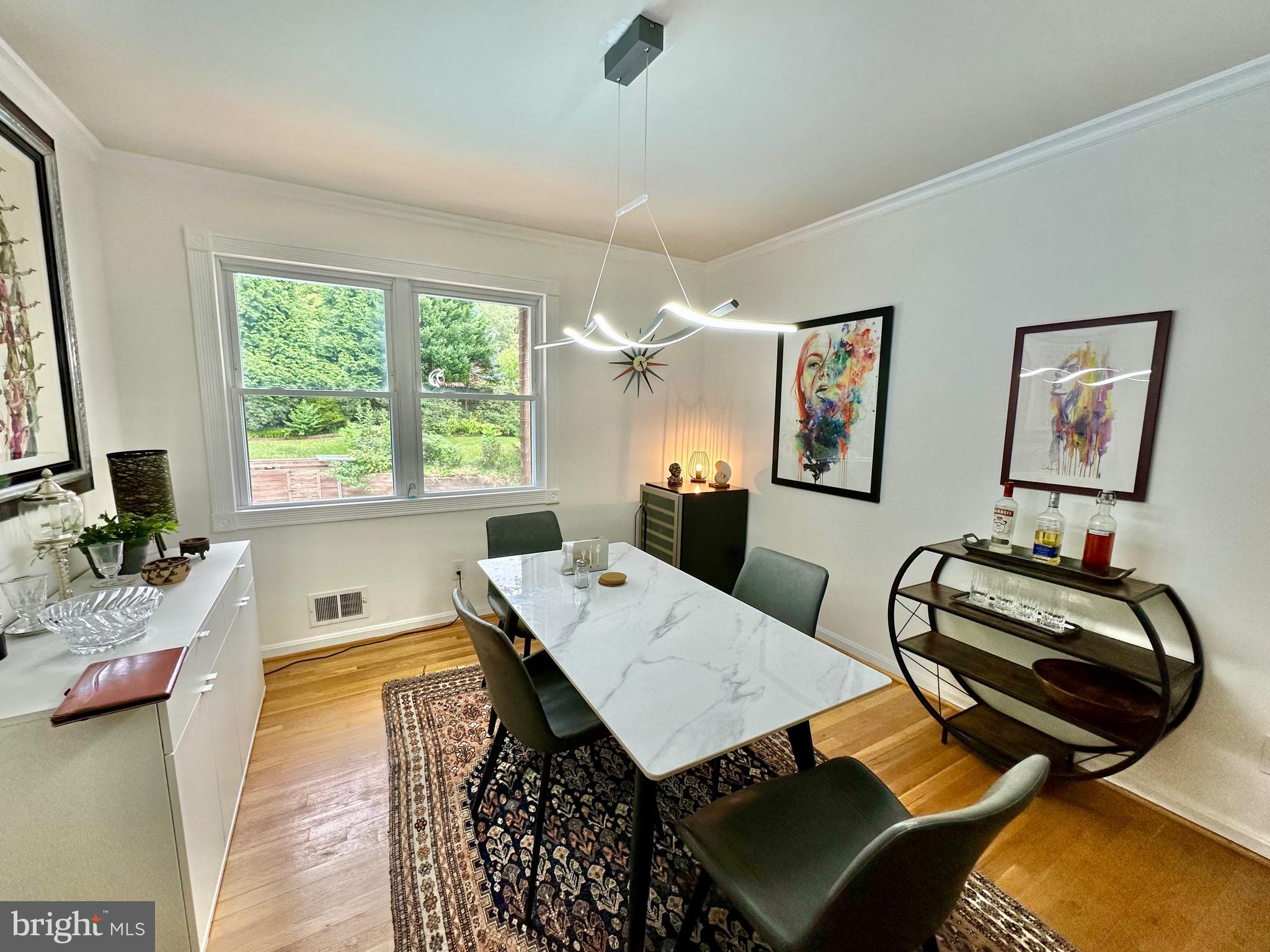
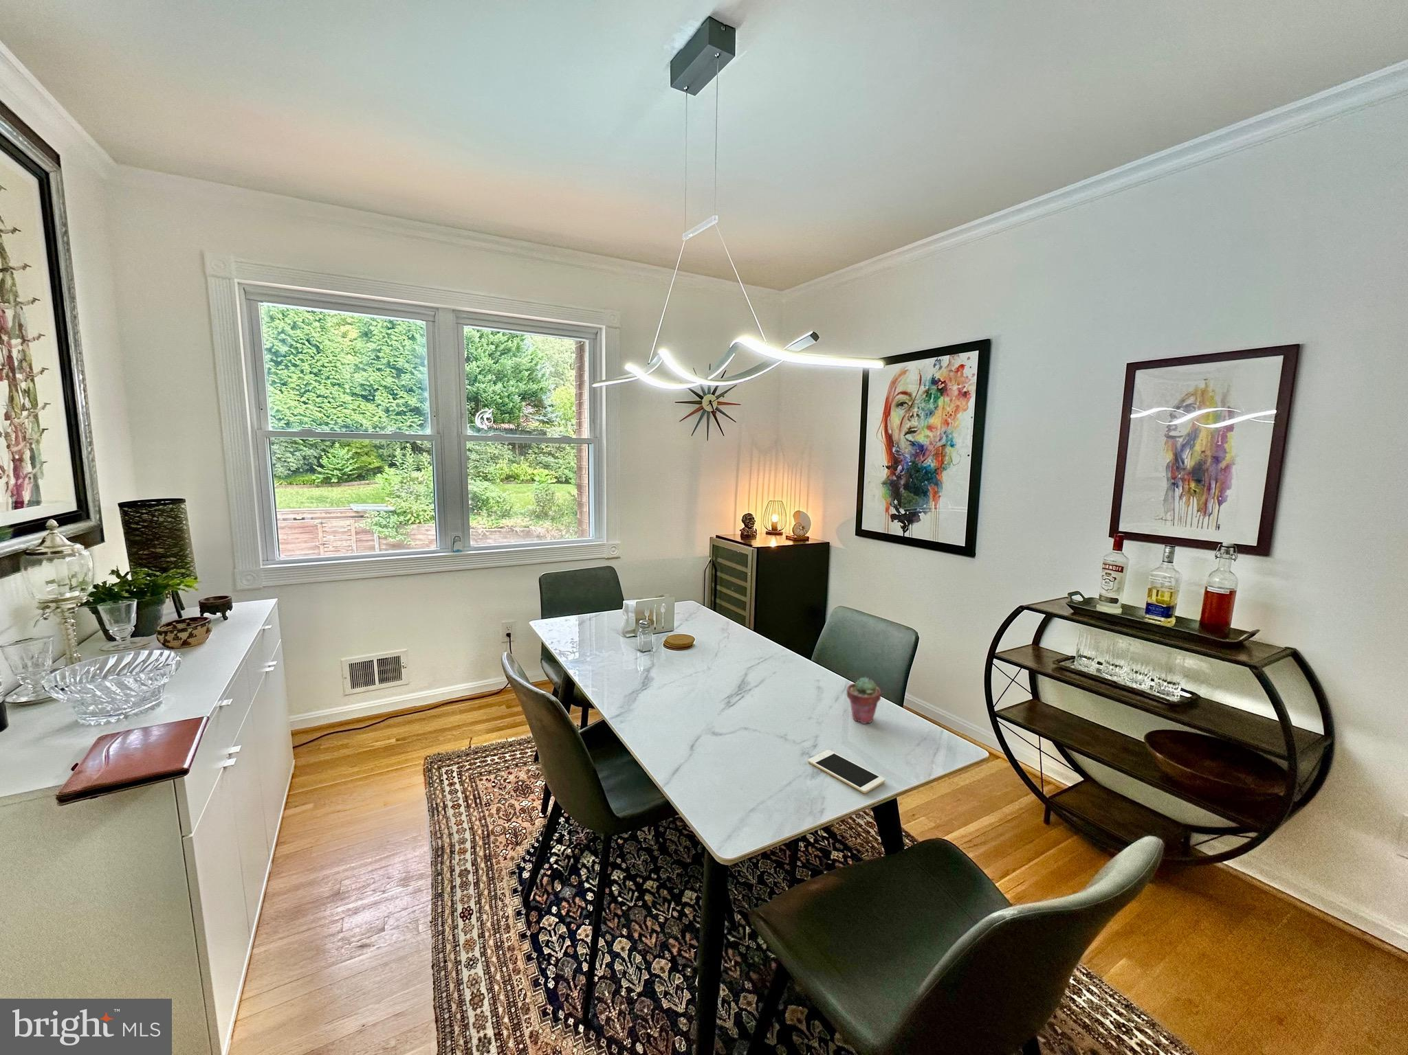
+ potted succulent [846,676,882,725]
+ cell phone [807,749,886,793]
